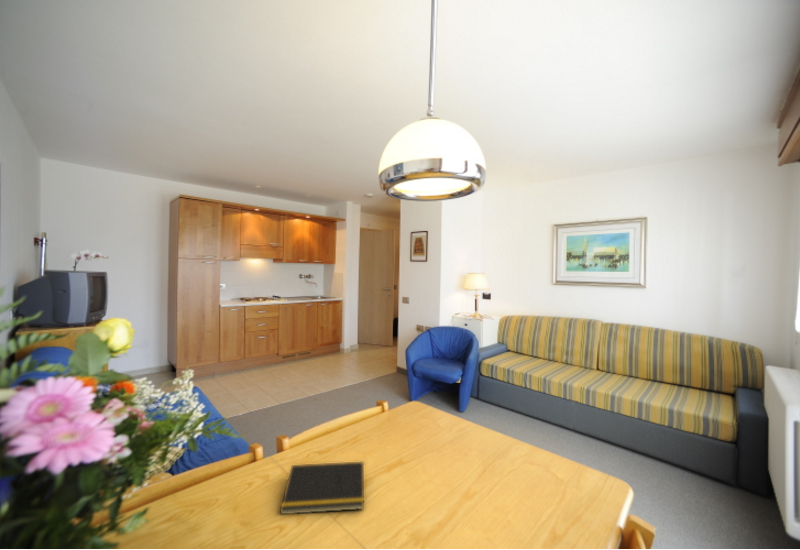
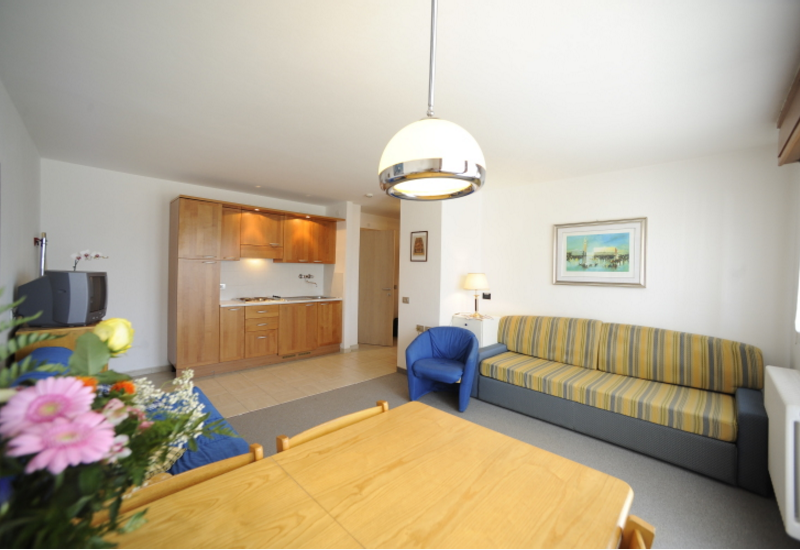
- notepad [279,461,365,515]
